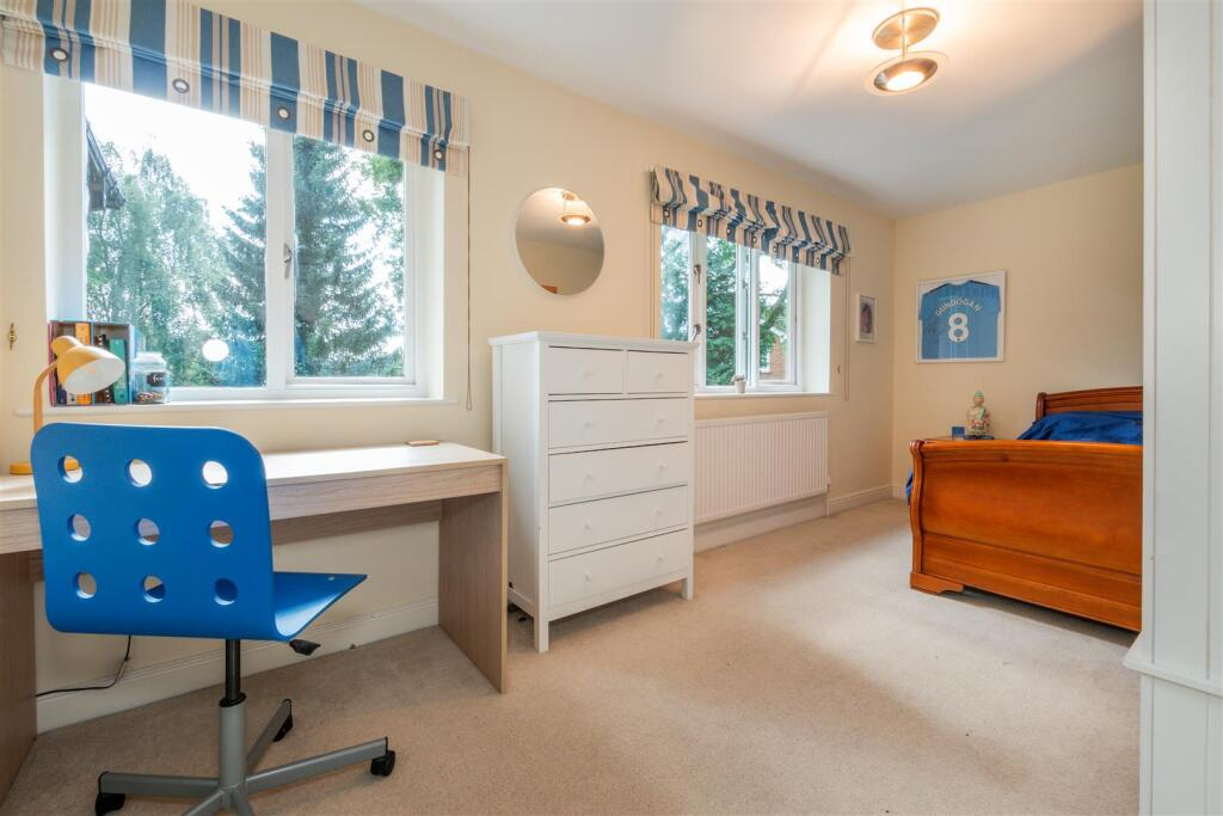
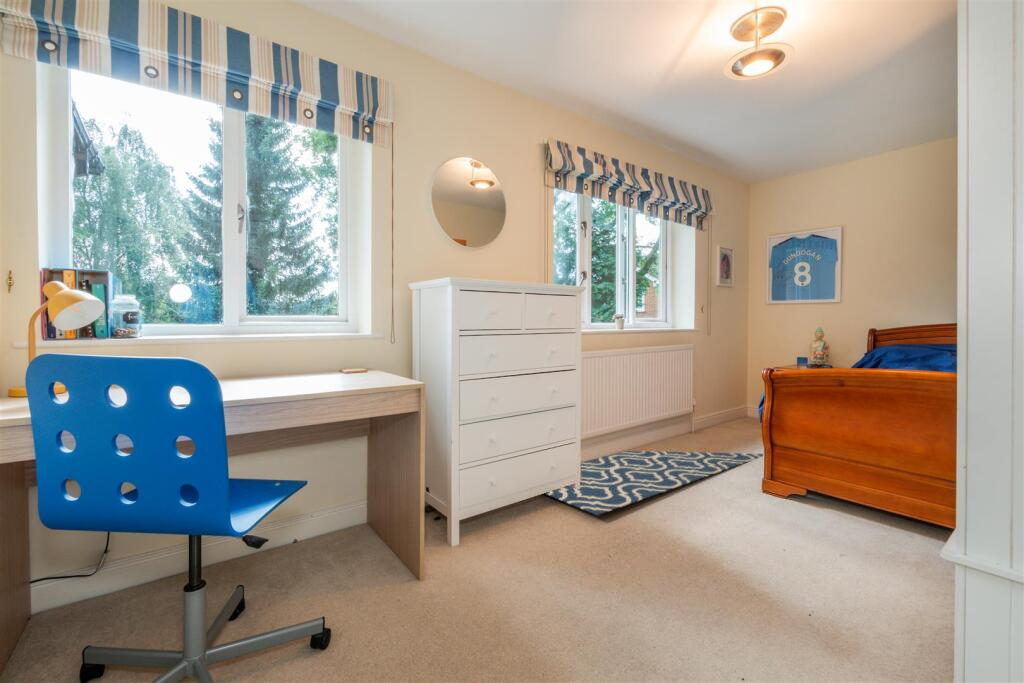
+ rug [544,450,764,516]
